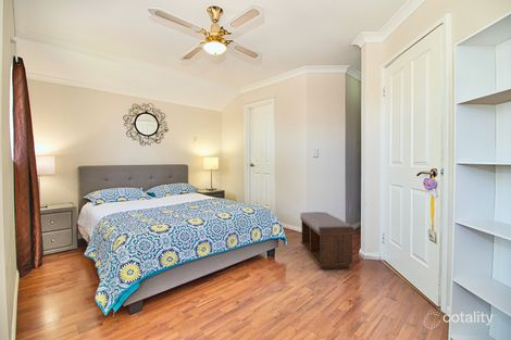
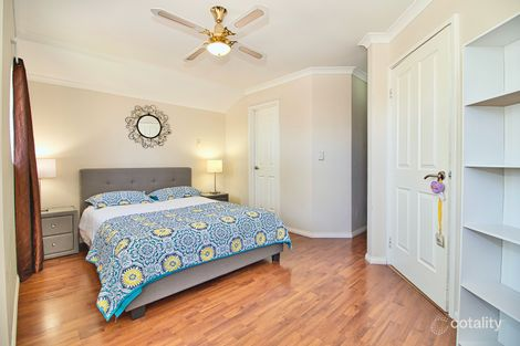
- bench [299,211,354,269]
